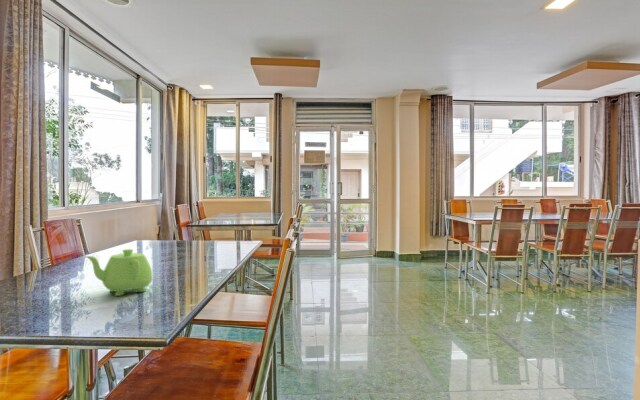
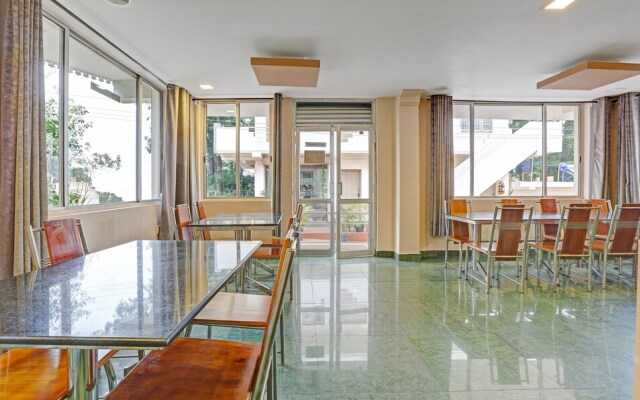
- teapot [84,248,154,297]
